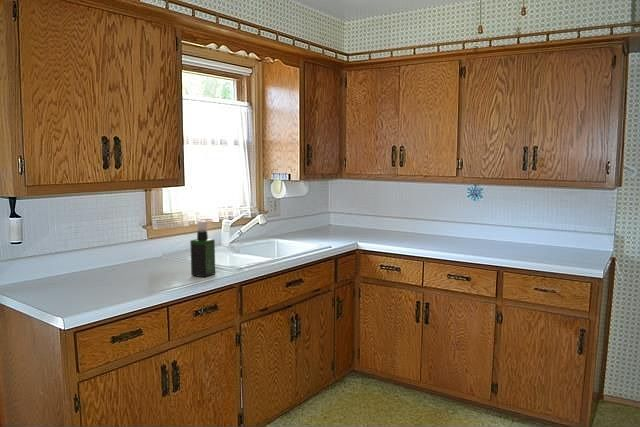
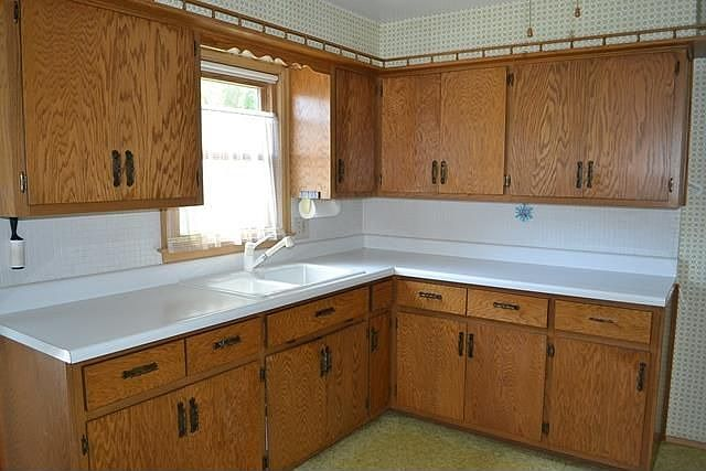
- spray bottle [189,219,216,278]
